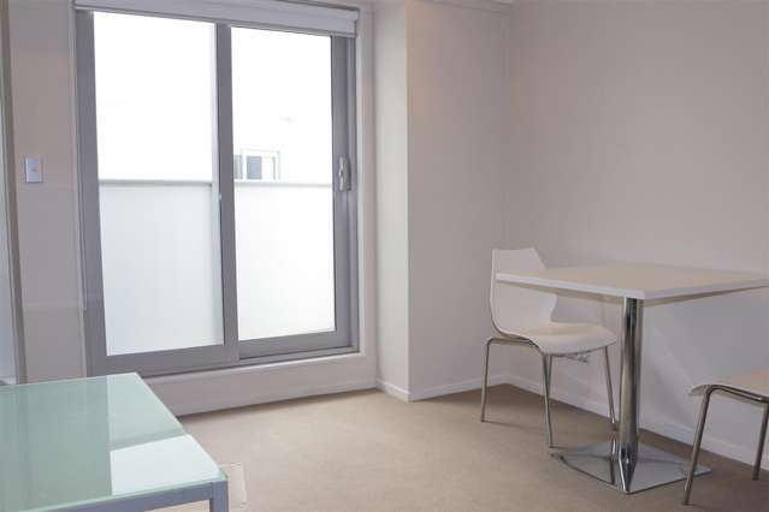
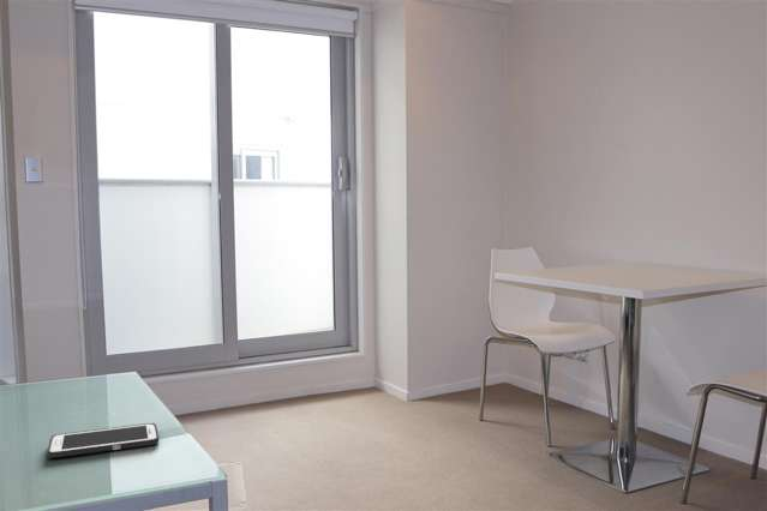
+ cell phone [46,422,160,459]
